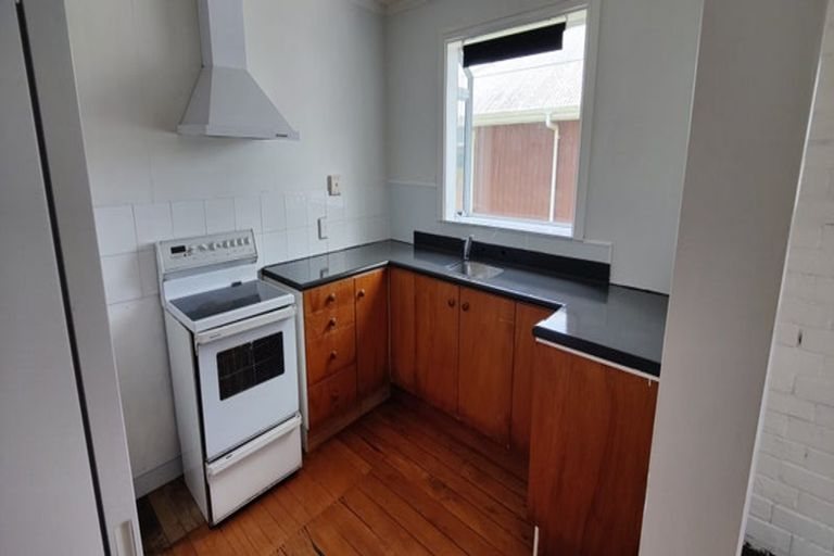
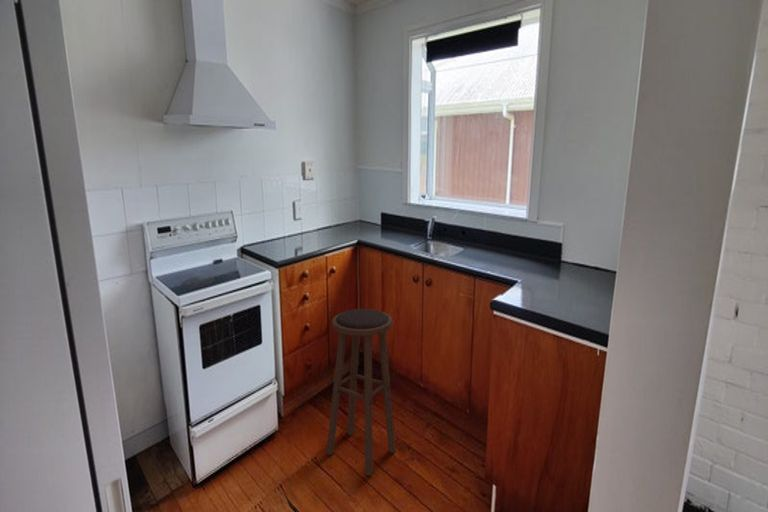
+ stool [325,308,397,476]
